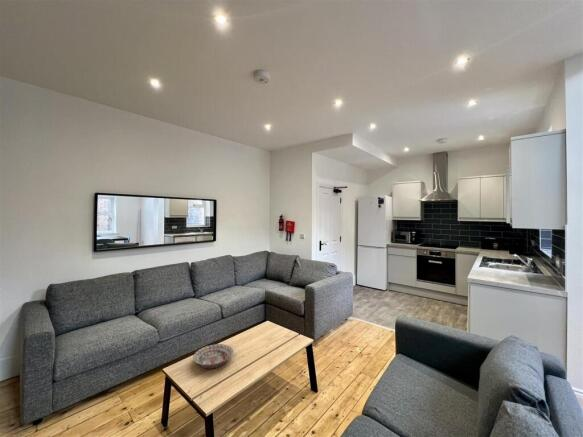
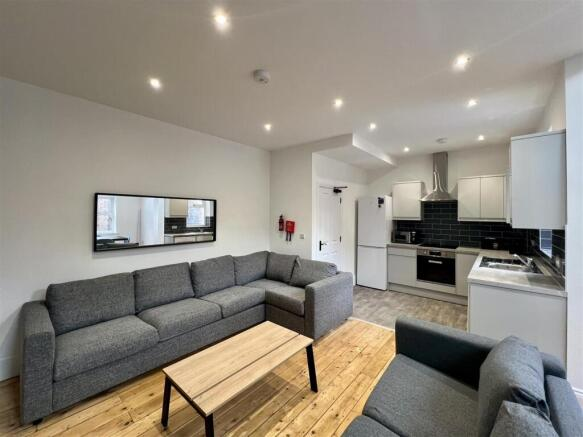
- decorative bowl [192,343,234,369]
